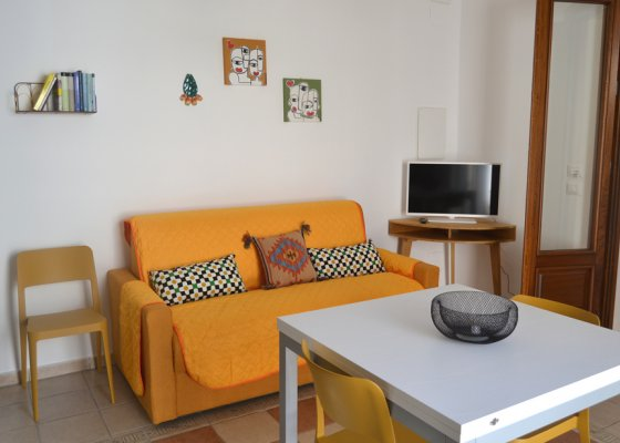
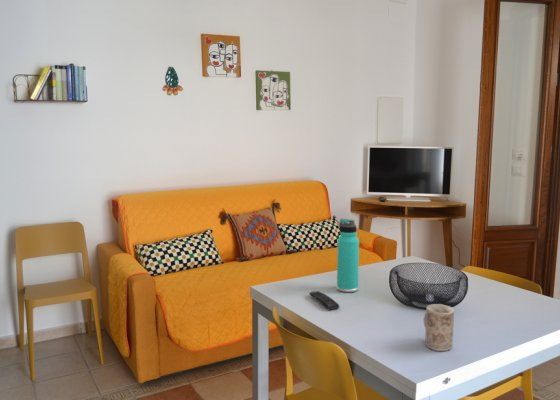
+ mug [423,303,455,352]
+ remote control [308,290,340,311]
+ thermos bottle [336,218,360,293]
